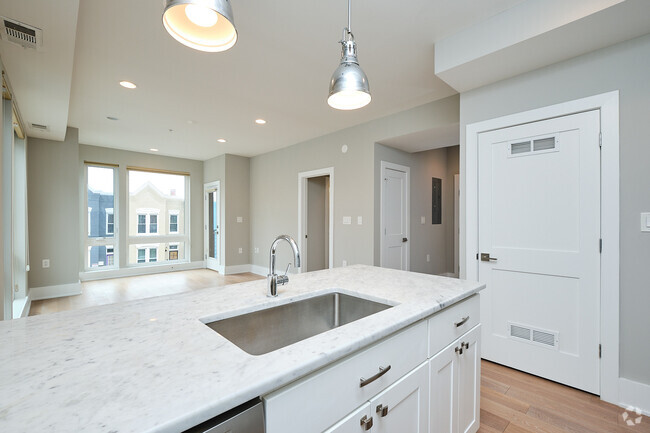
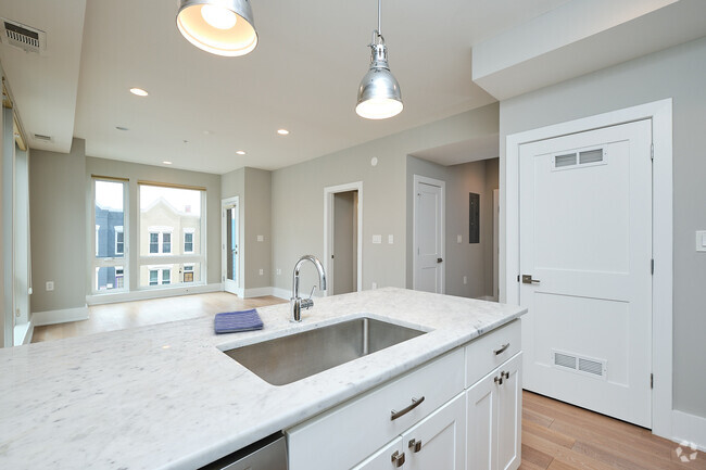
+ dish towel [214,307,265,333]
